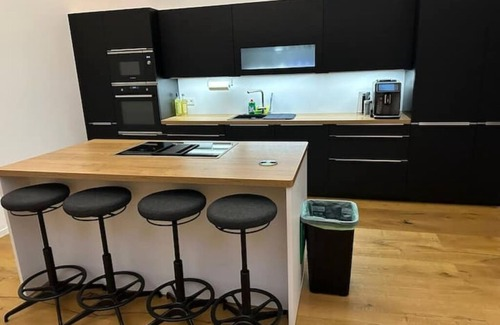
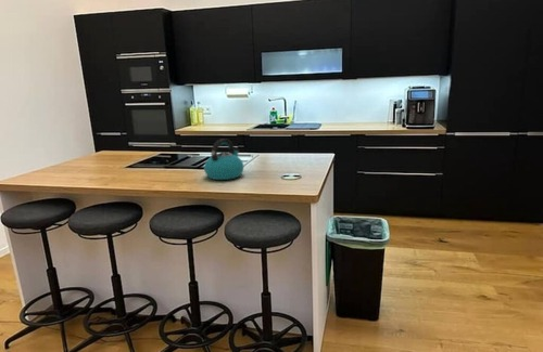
+ kettle [203,138,244,181]
